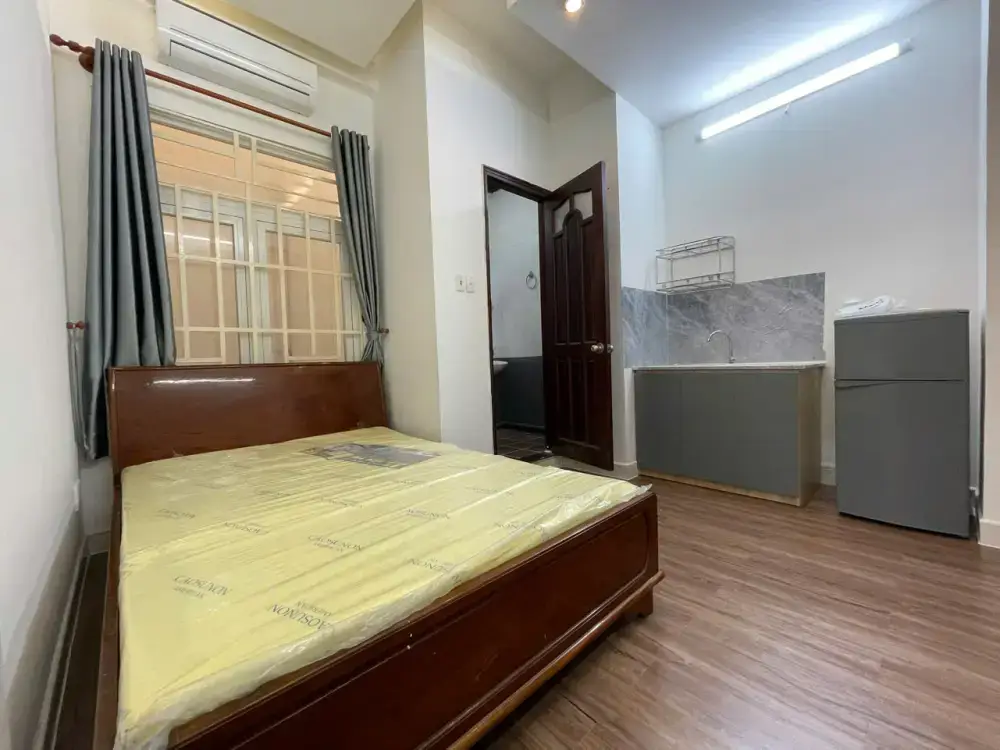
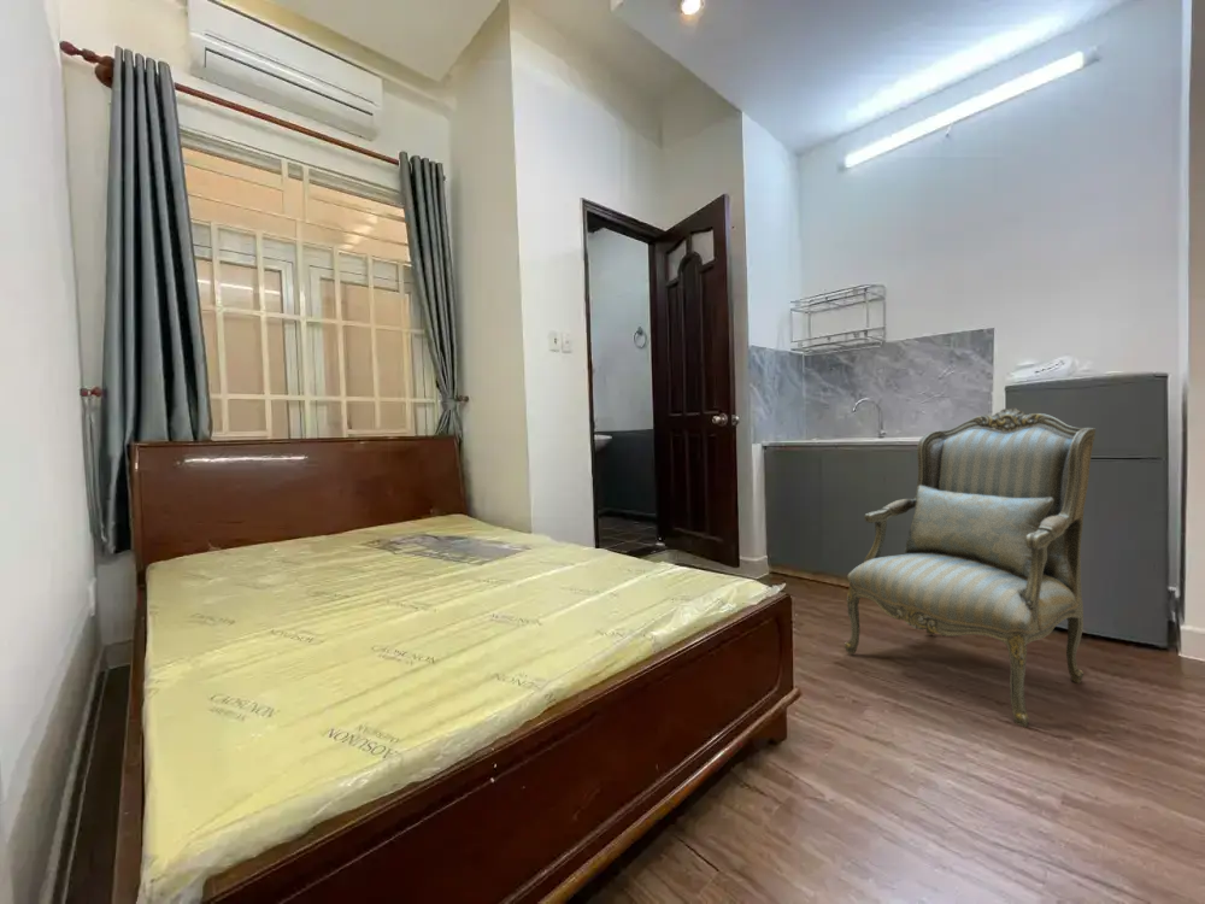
+ armchair [844,406,1097,728]
